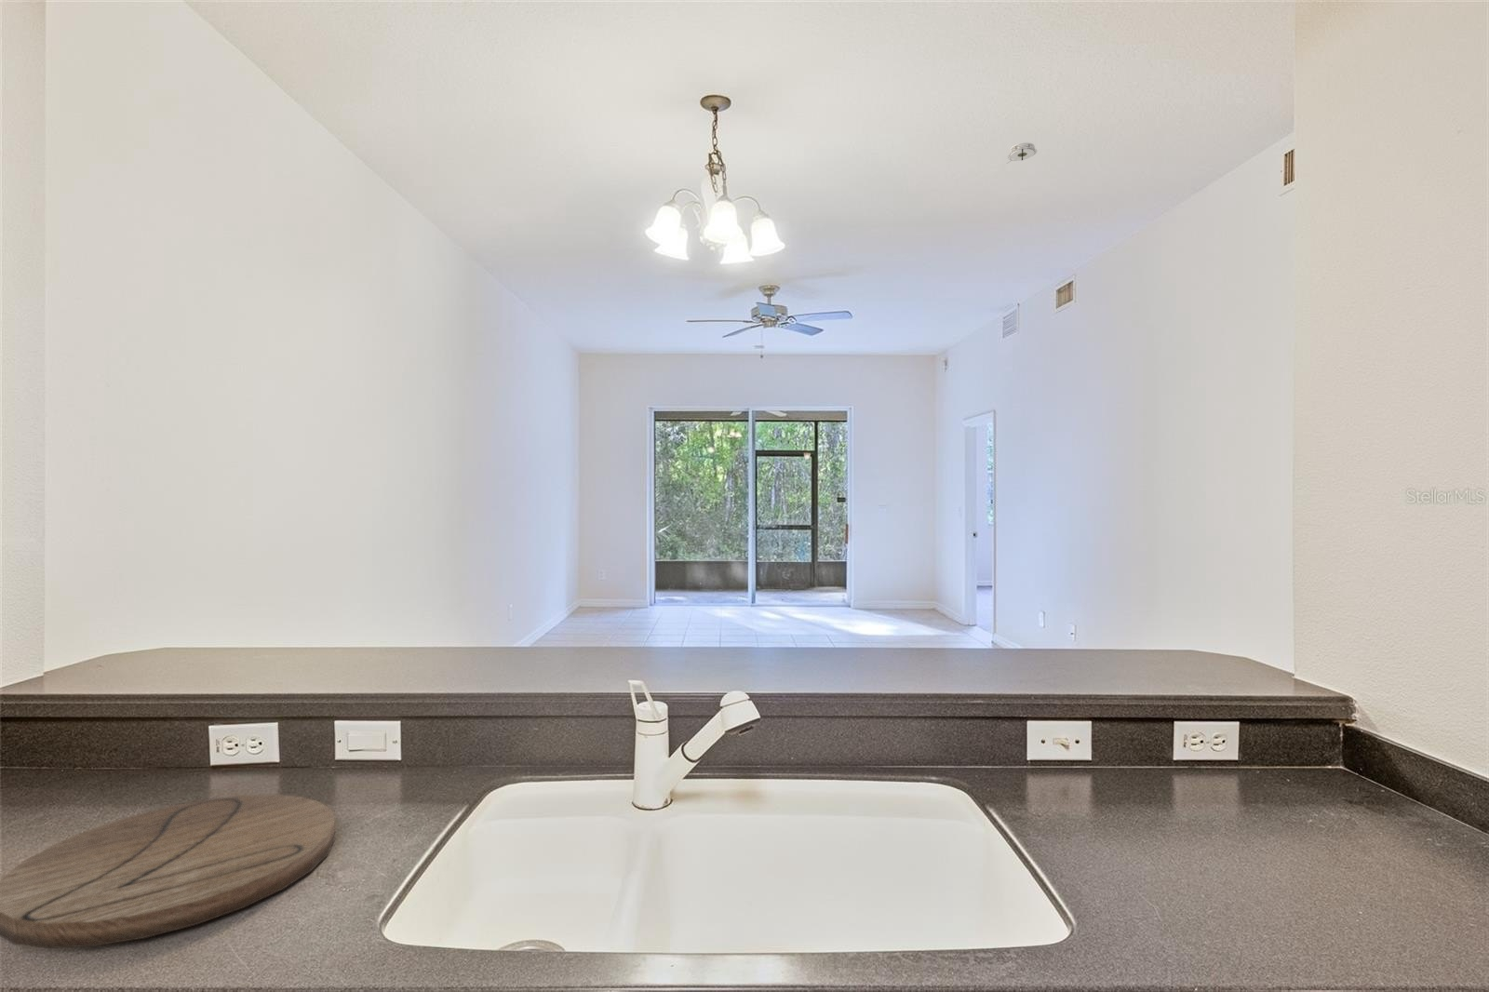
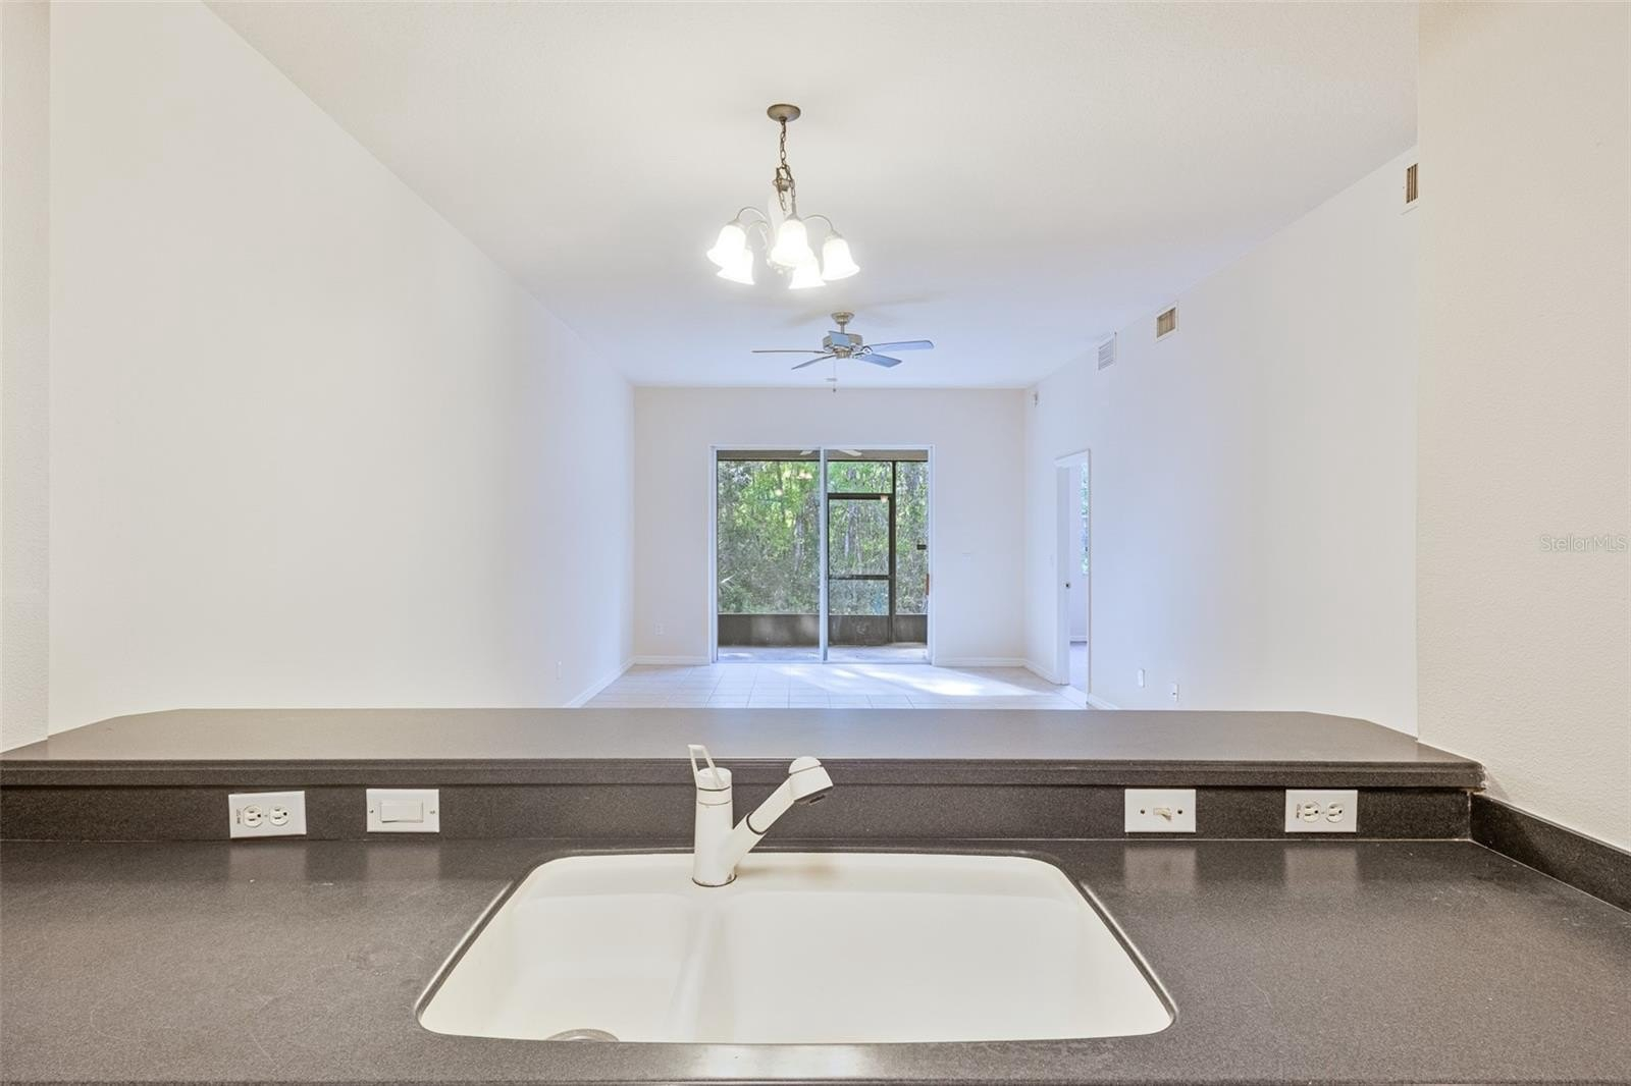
- smoke detector [1007,142,1037,164]
- cutting board [0,794,335,949]
